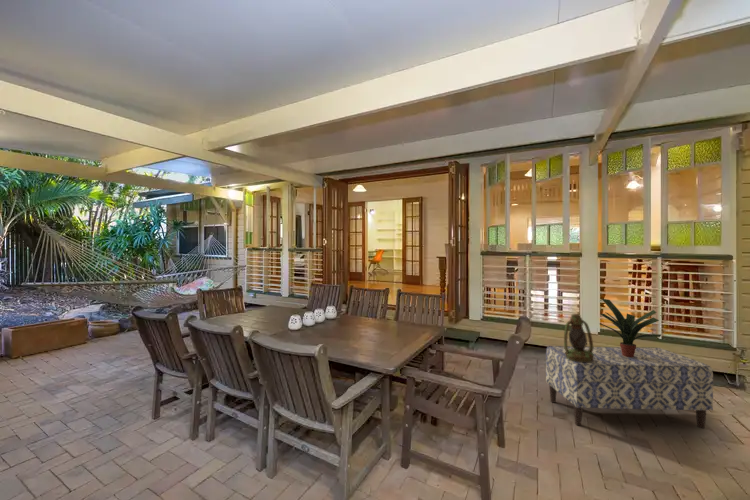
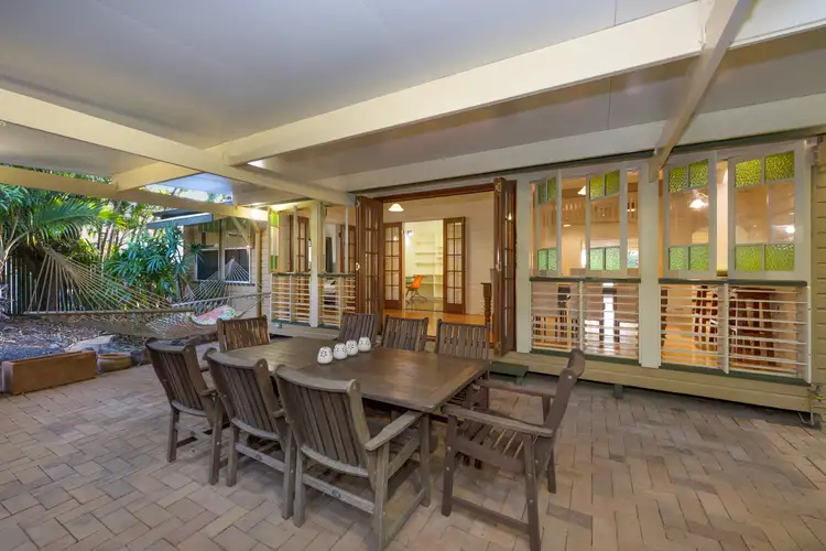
- bench [545,345,714,429]
- potted plant [599,298,662,357]
- lantern [563,313,594,362]
